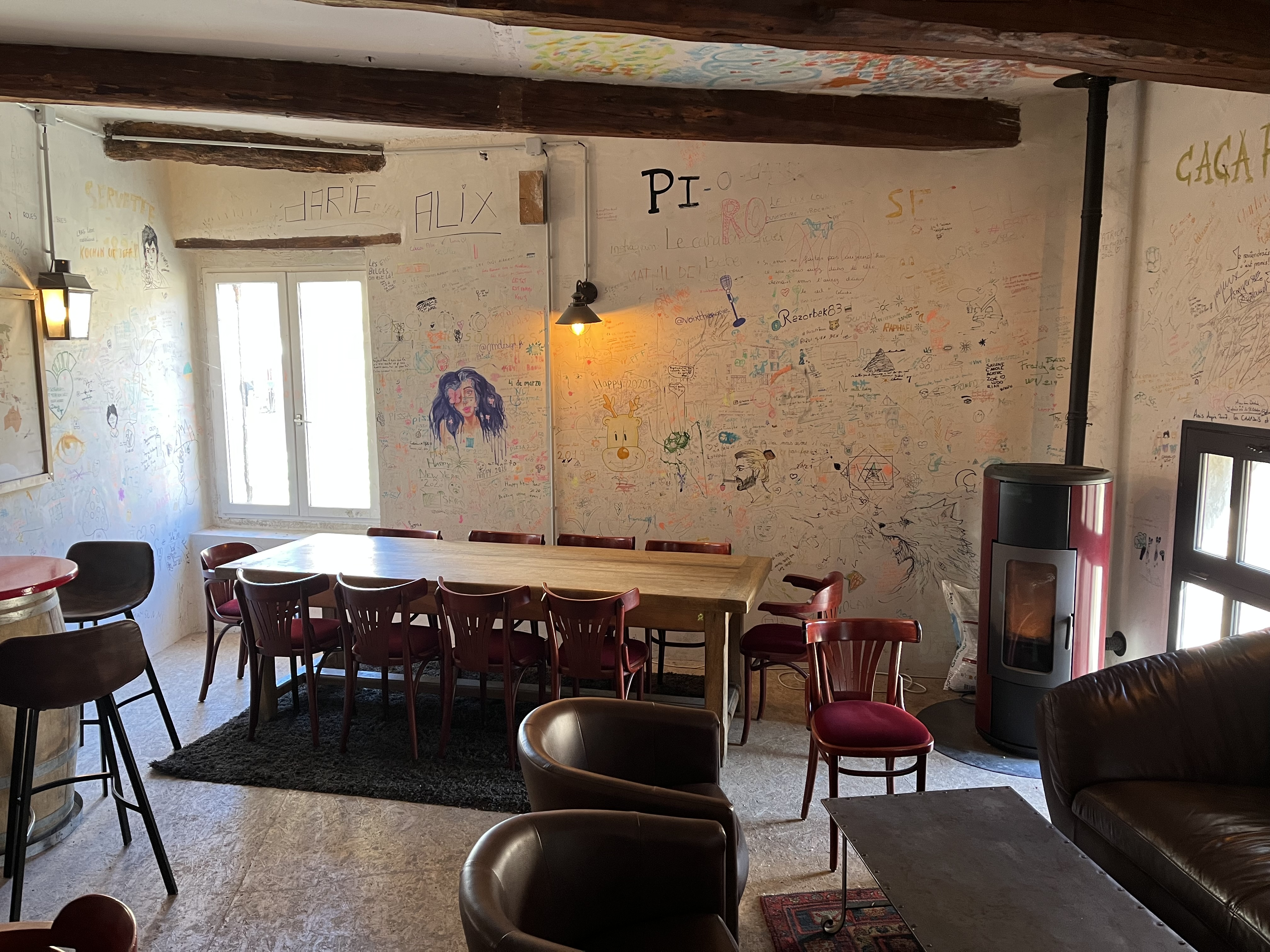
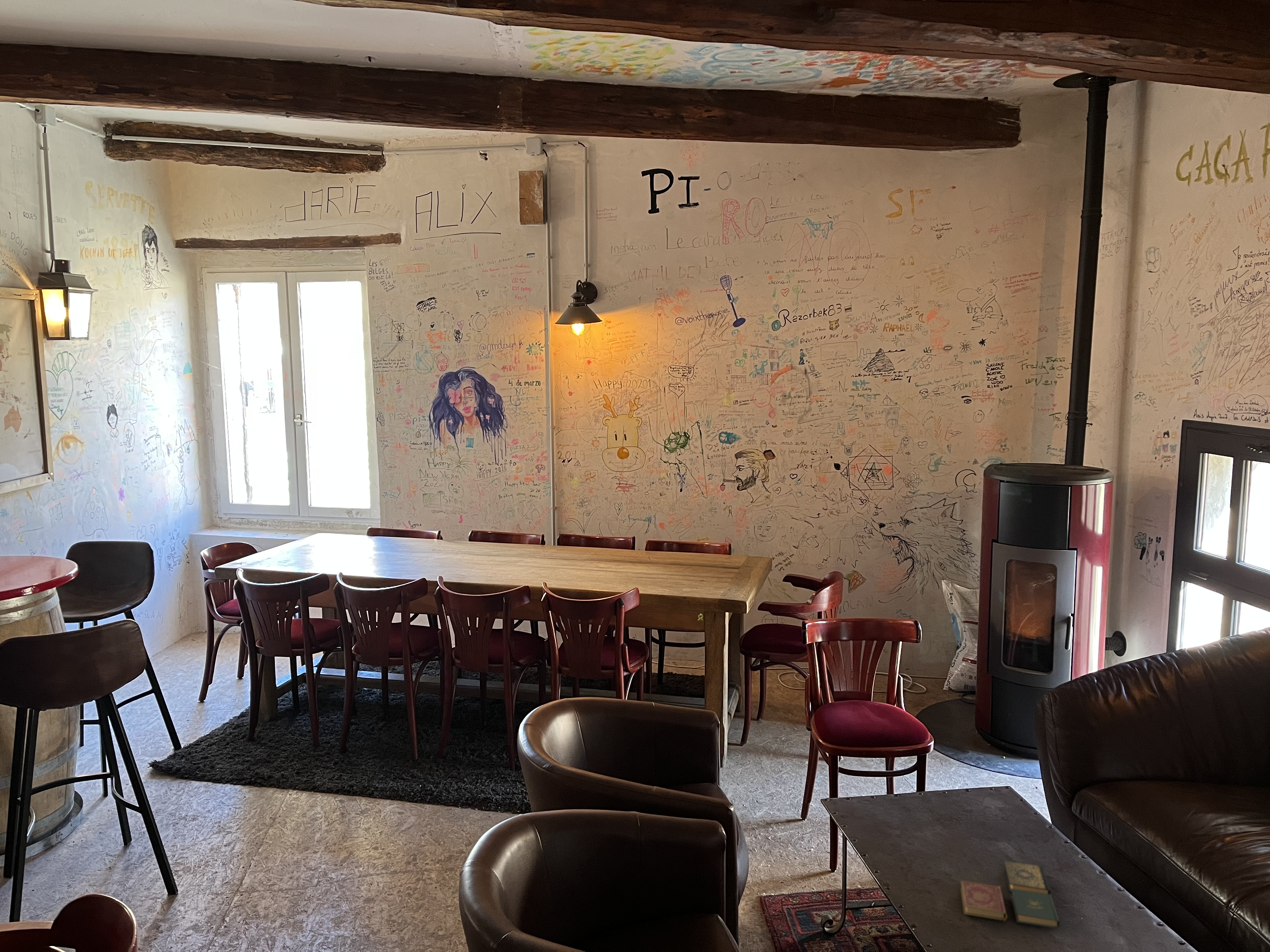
+ book [960,860,1061,929]
